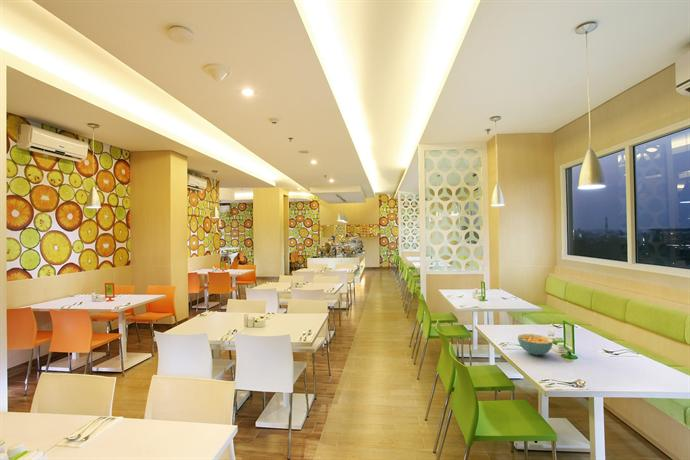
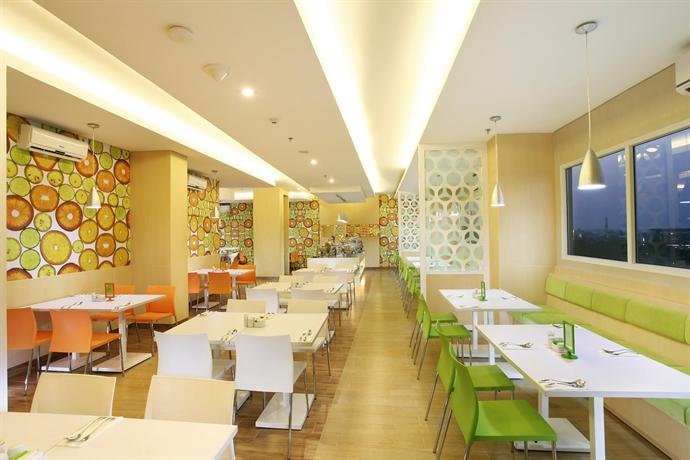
- cereal bowl [517,333,554,356]
